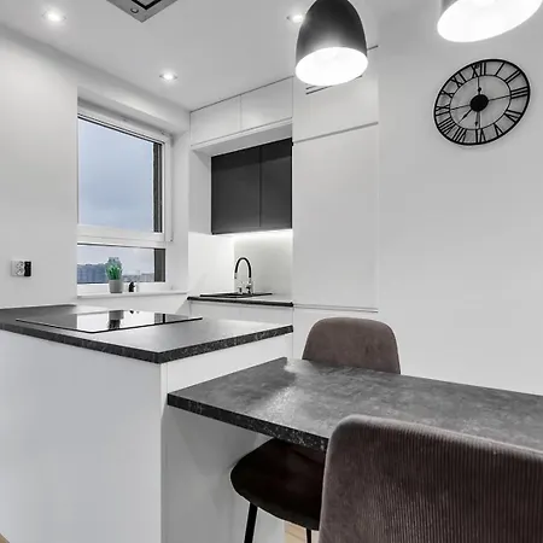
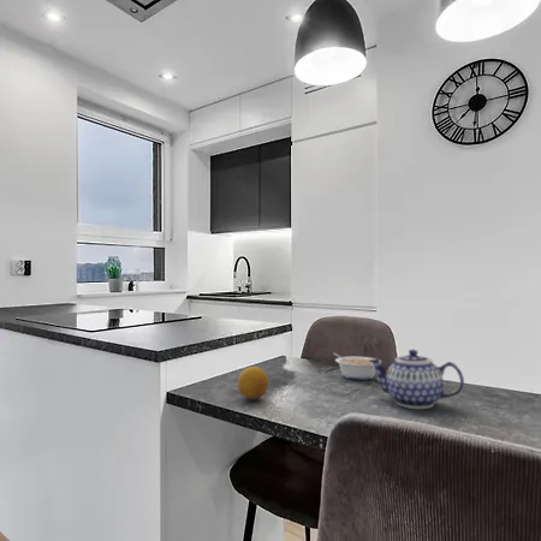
+ fruit [237,365,269,400]
+ teapot [369,349,465,410]
+ legume [333,351,382,381]
